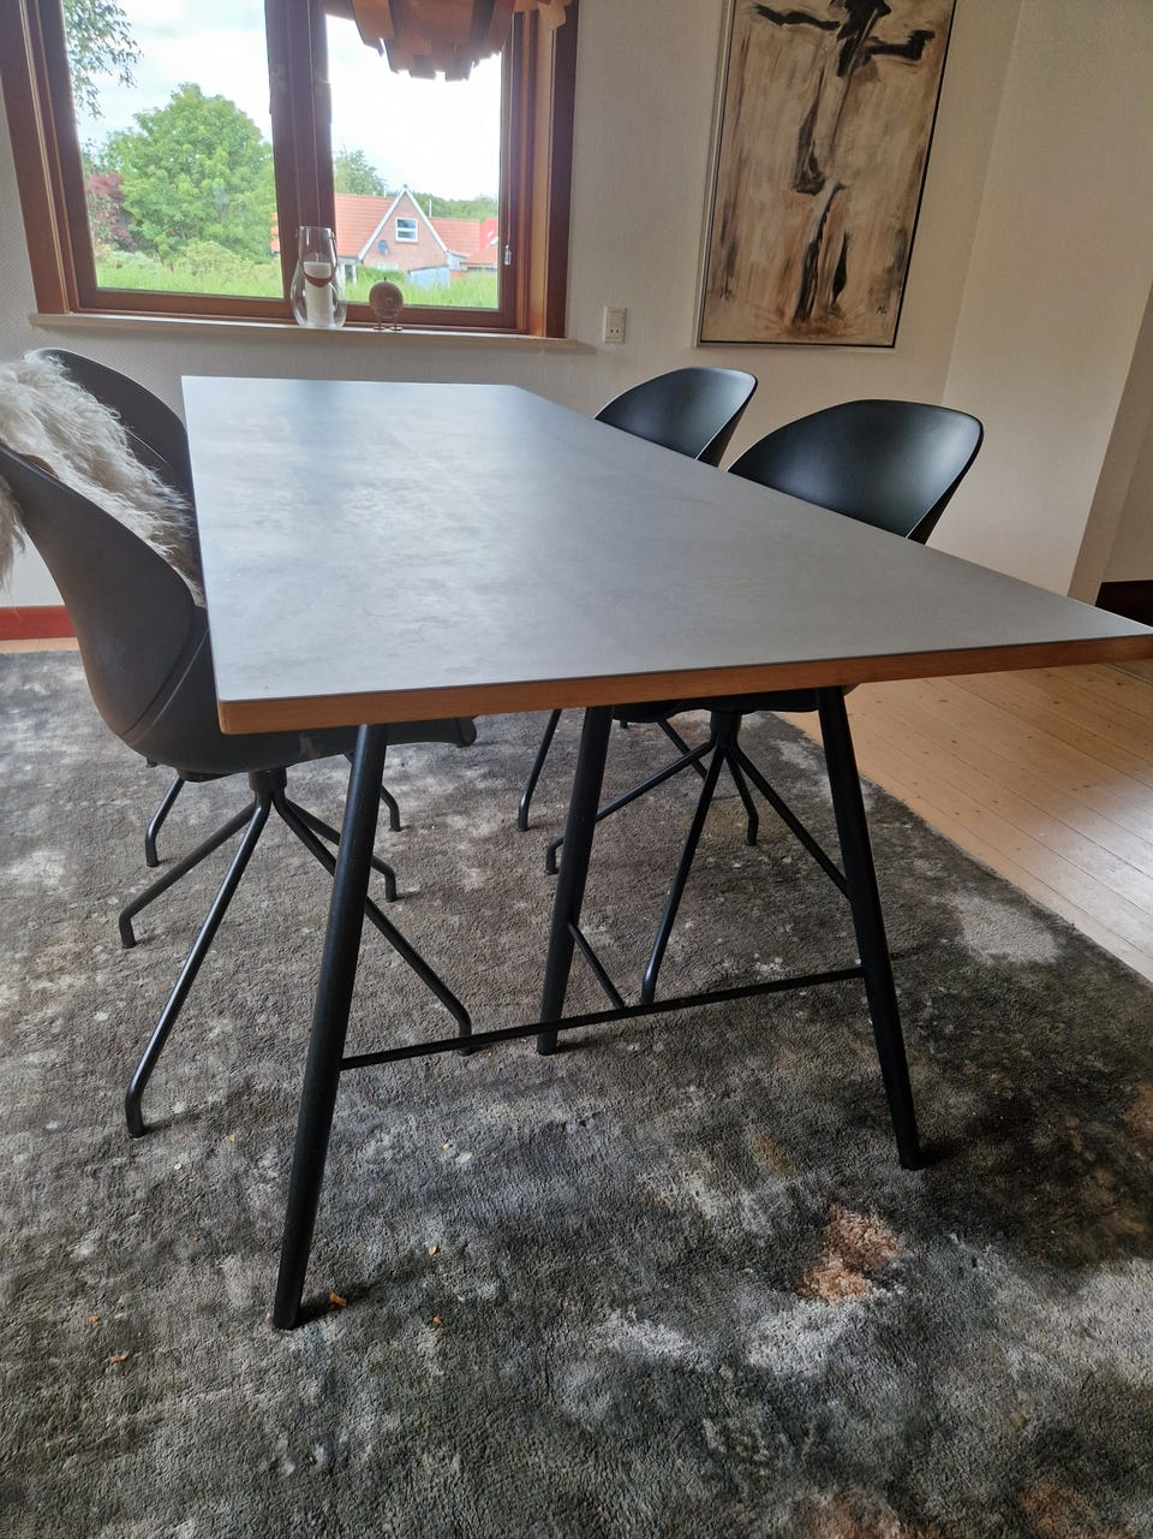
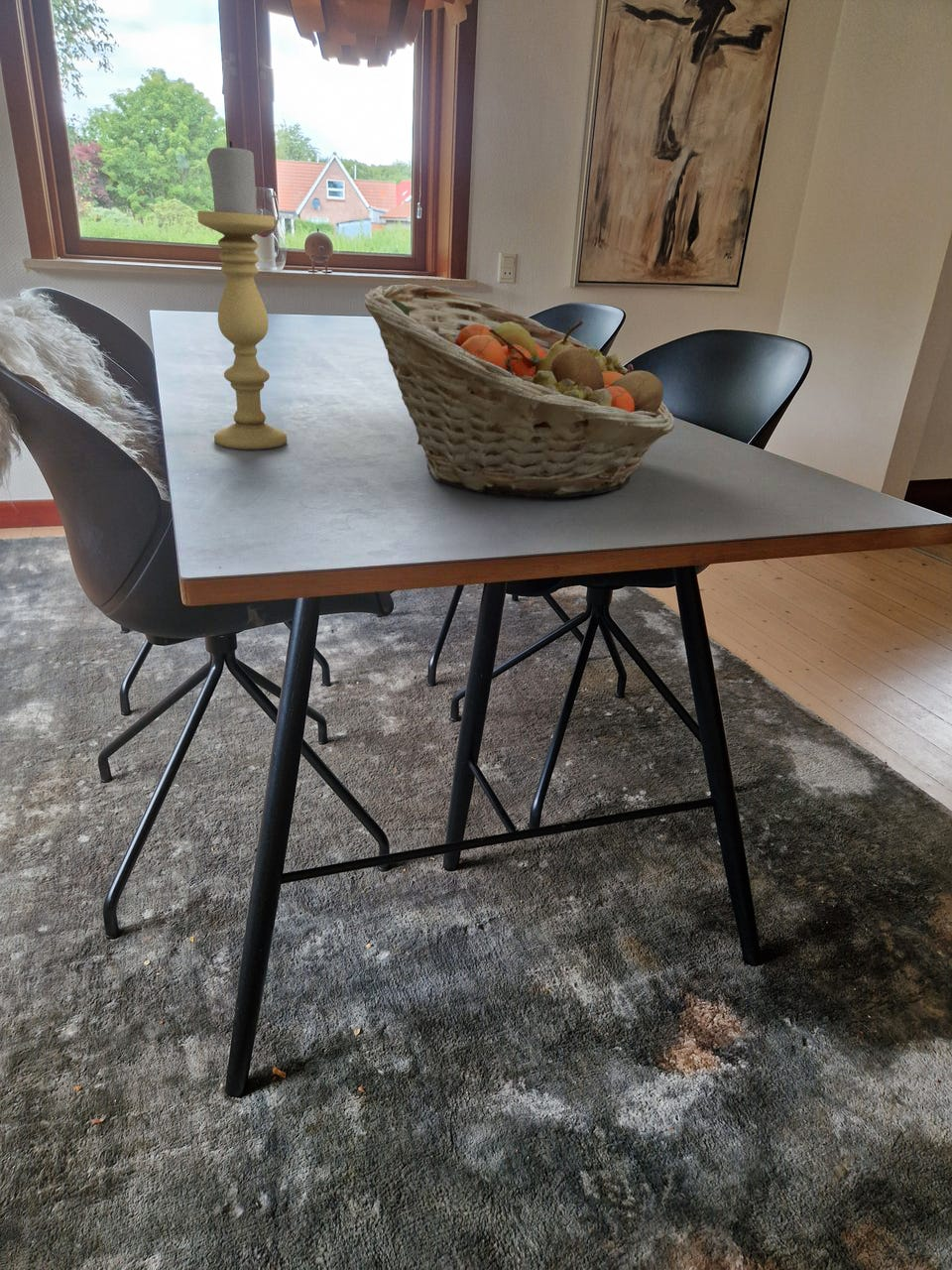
+ candle holder [196,141,288,450]
+ fruit basket [363,283,675,498]
